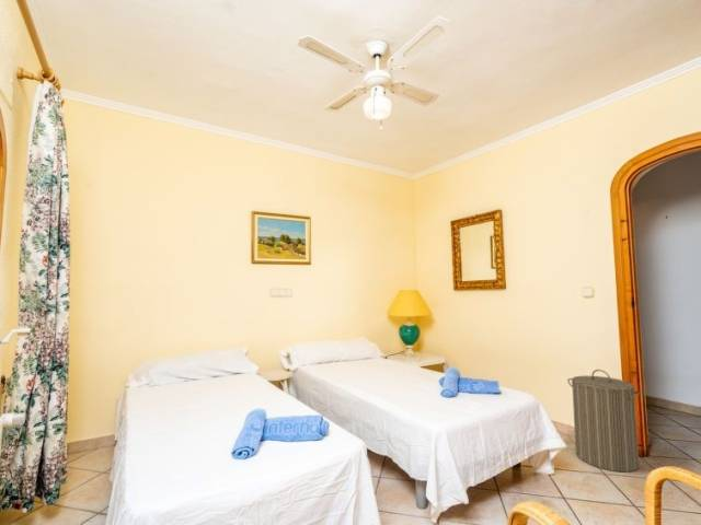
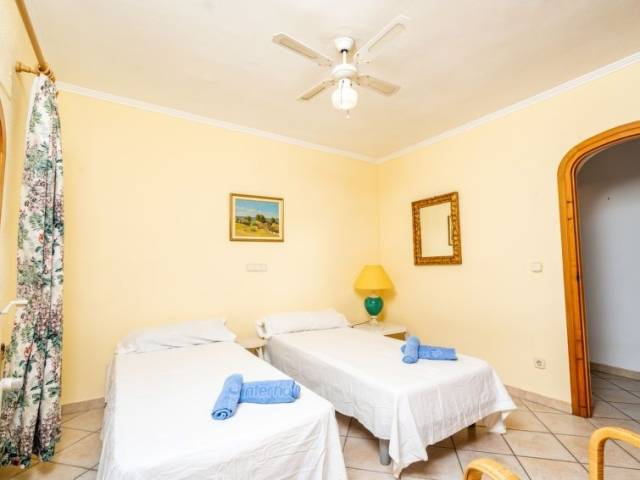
- laundry hamper [566,369,643,474]
